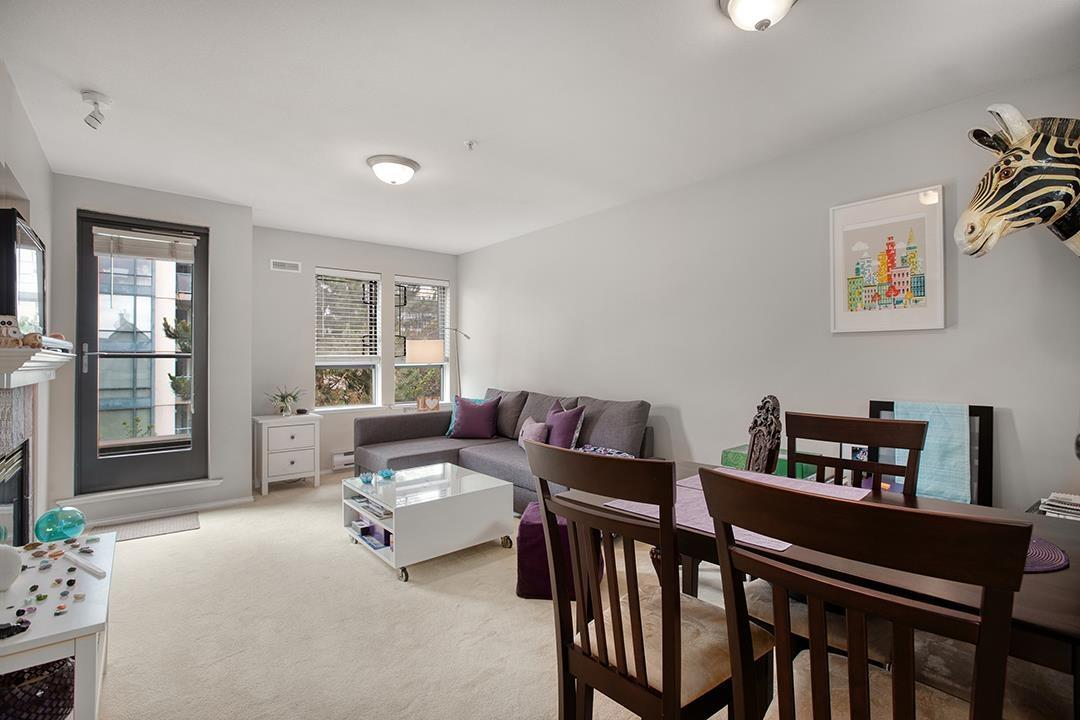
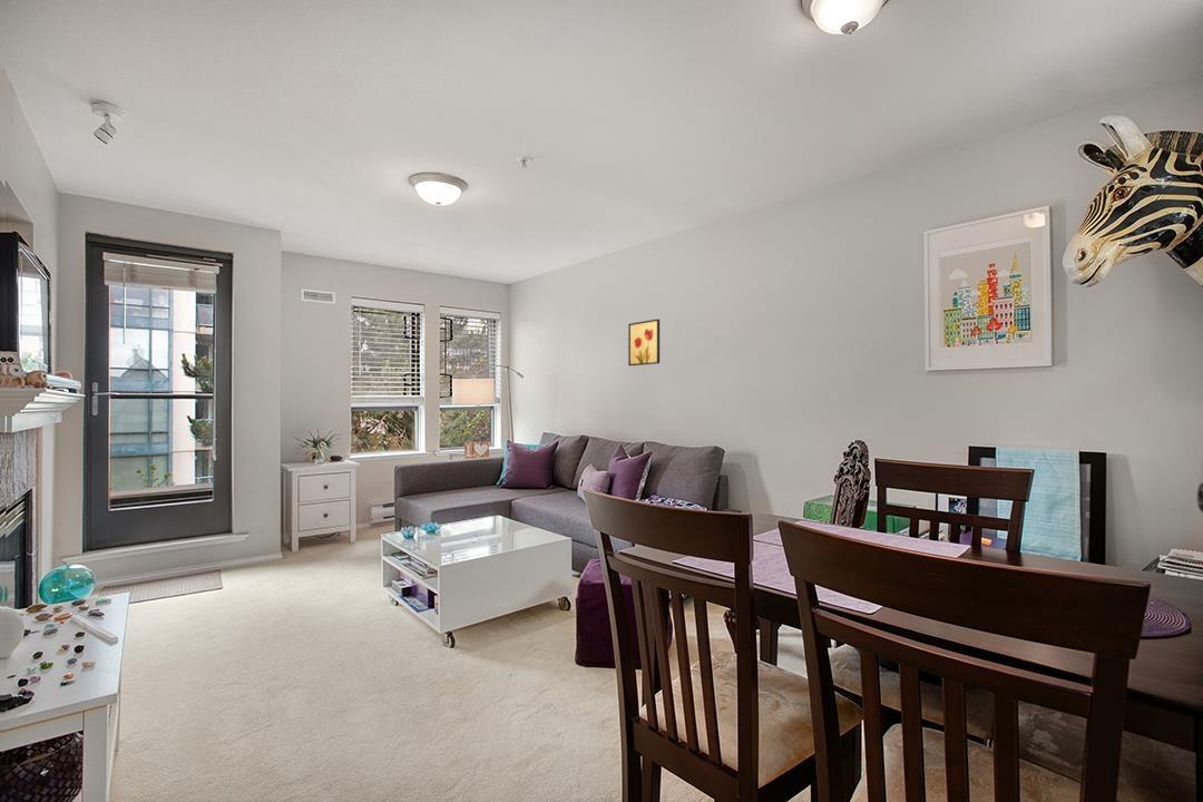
+ wall art [627,317,661,366]
